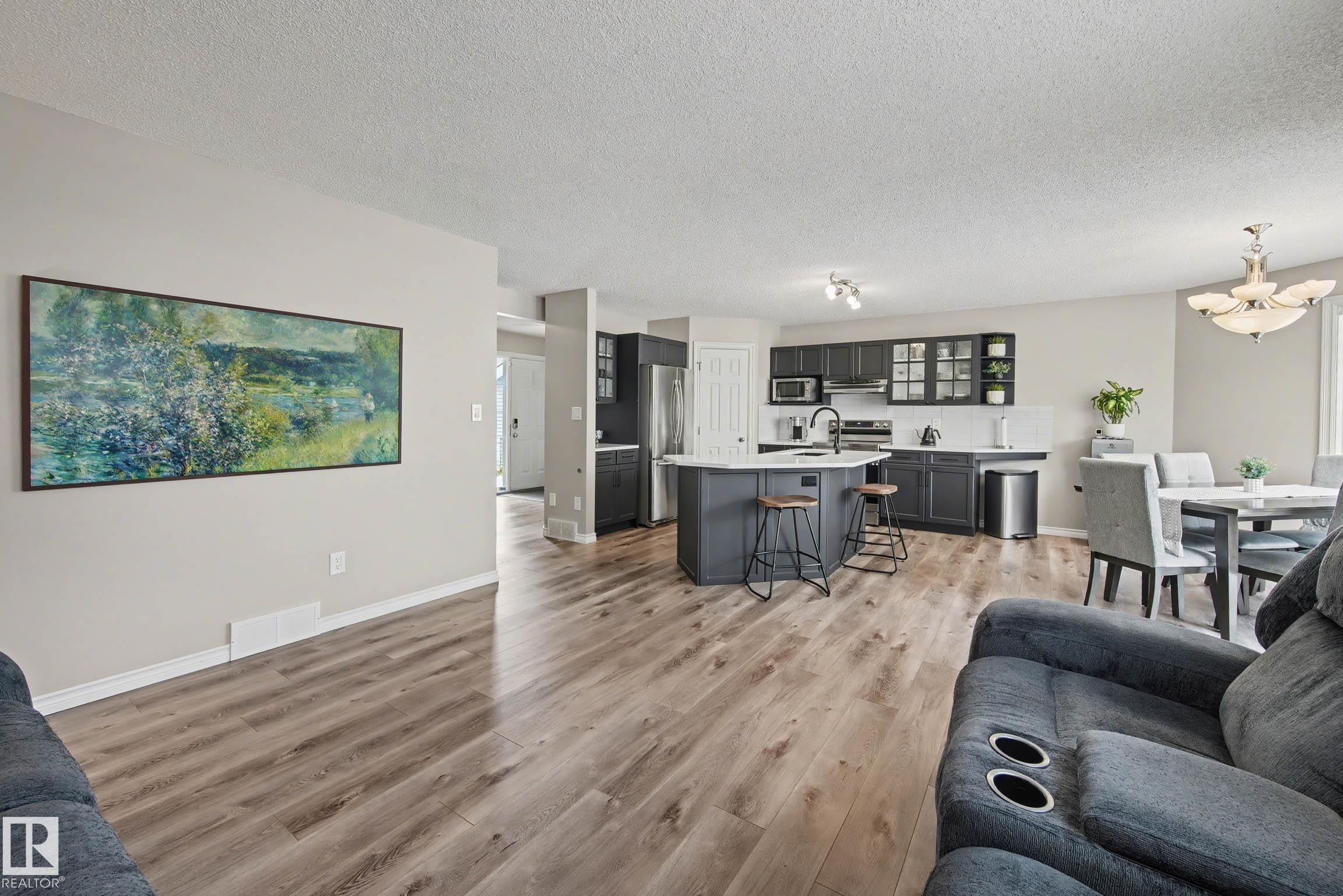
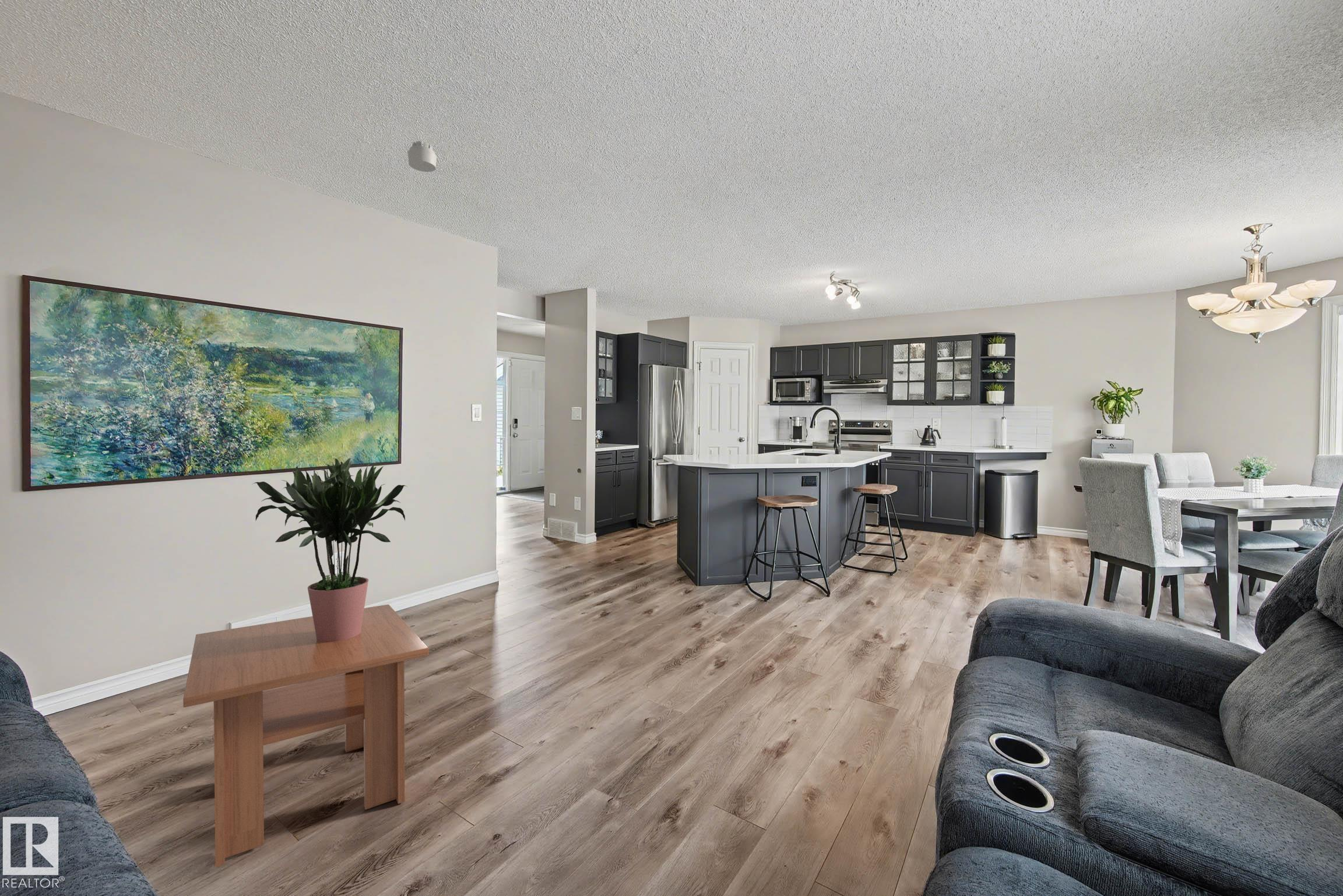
+ coffee table [182,604,429,868]
+ potted plant [252,458,408,642]
+ smoke detector [407,140,437,172]
